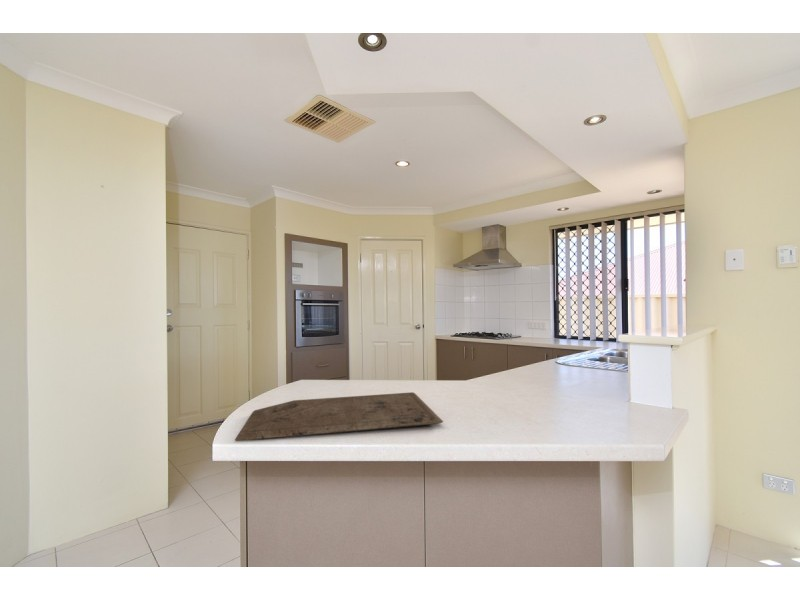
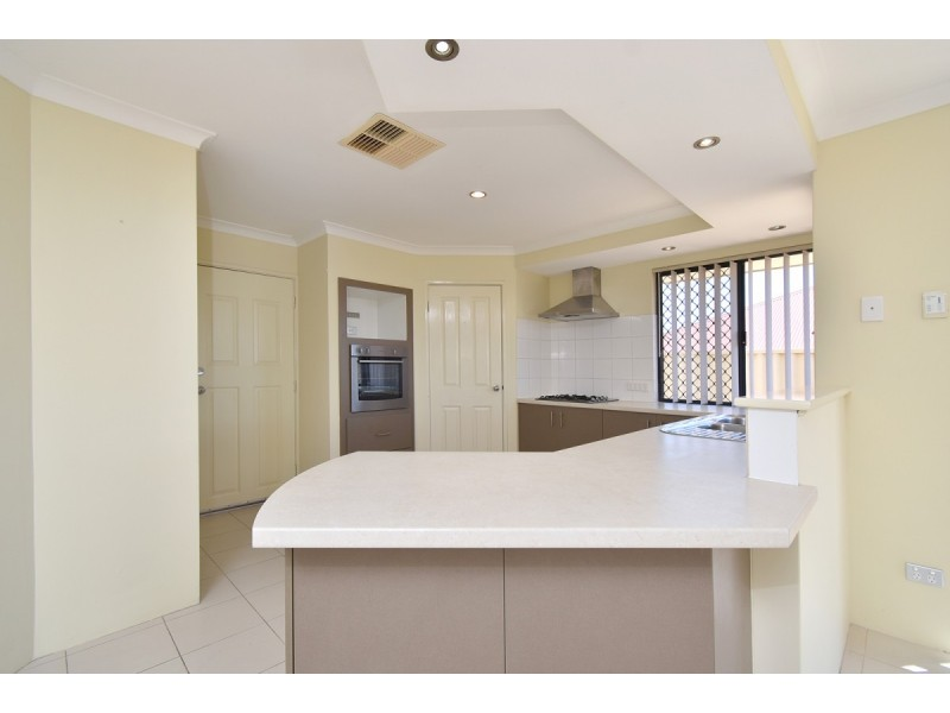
- cutting board [234,391,444,442]
